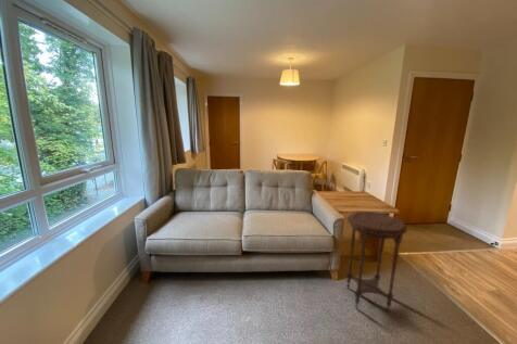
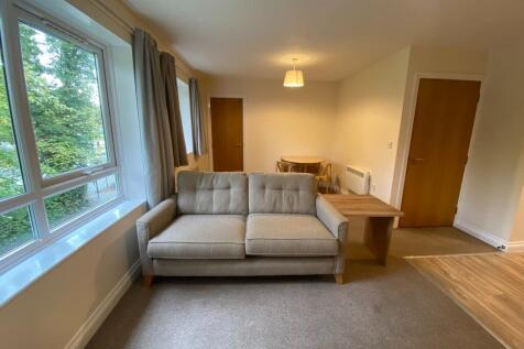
- side table [345,211,408,313]
